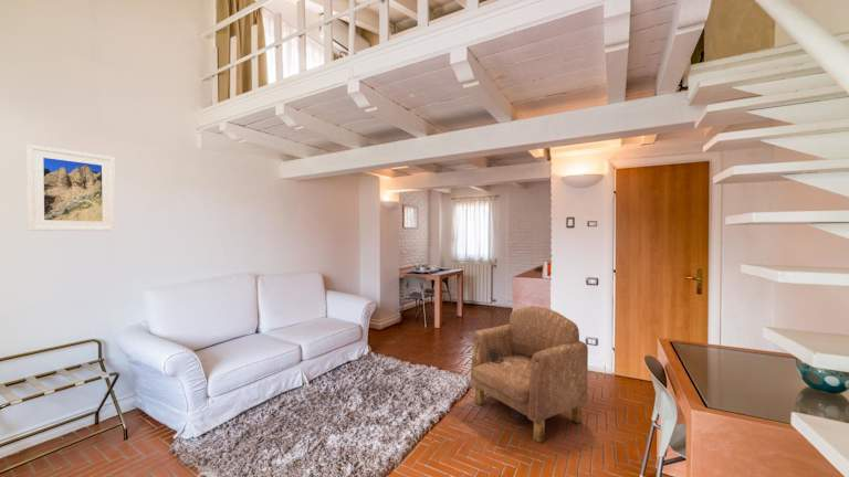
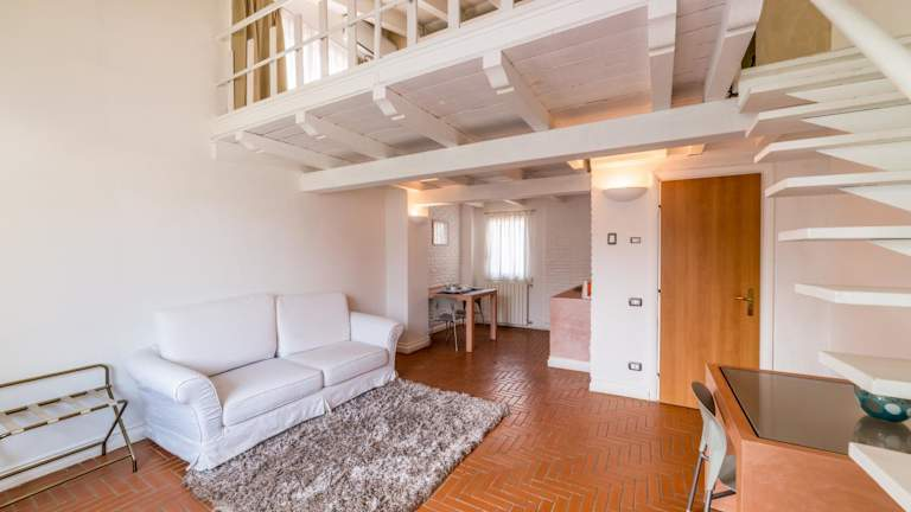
- armchair [470,306,589,444]
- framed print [25,144,116,232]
